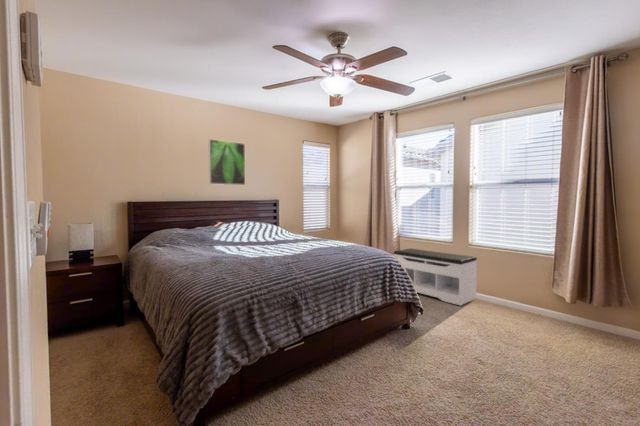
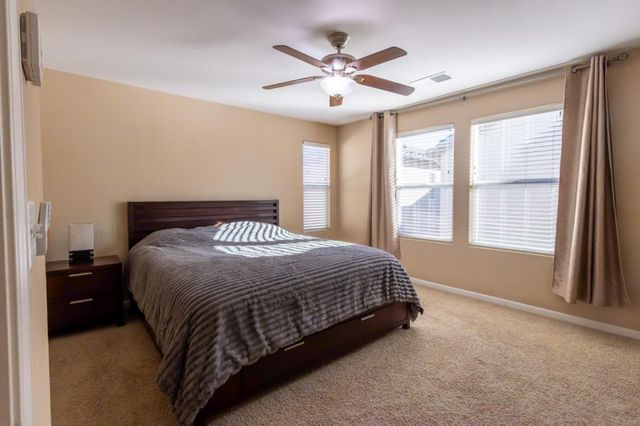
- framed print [207,138,246,186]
- bench [393,247,478,307]
